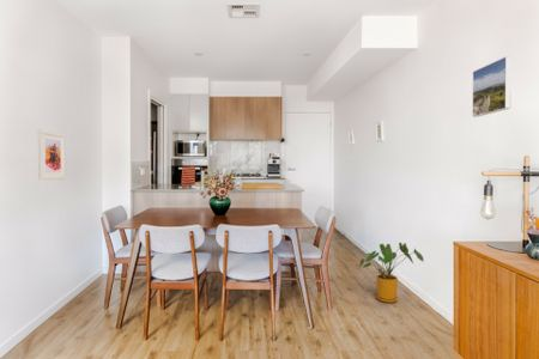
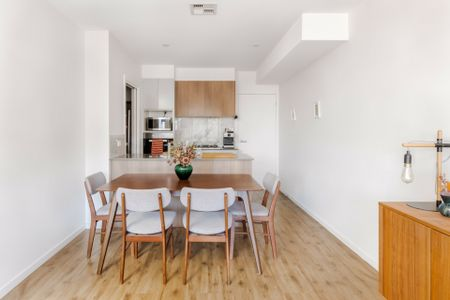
- house plant [358,242,425,304]
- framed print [471,55,513,118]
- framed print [37,128,66,181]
